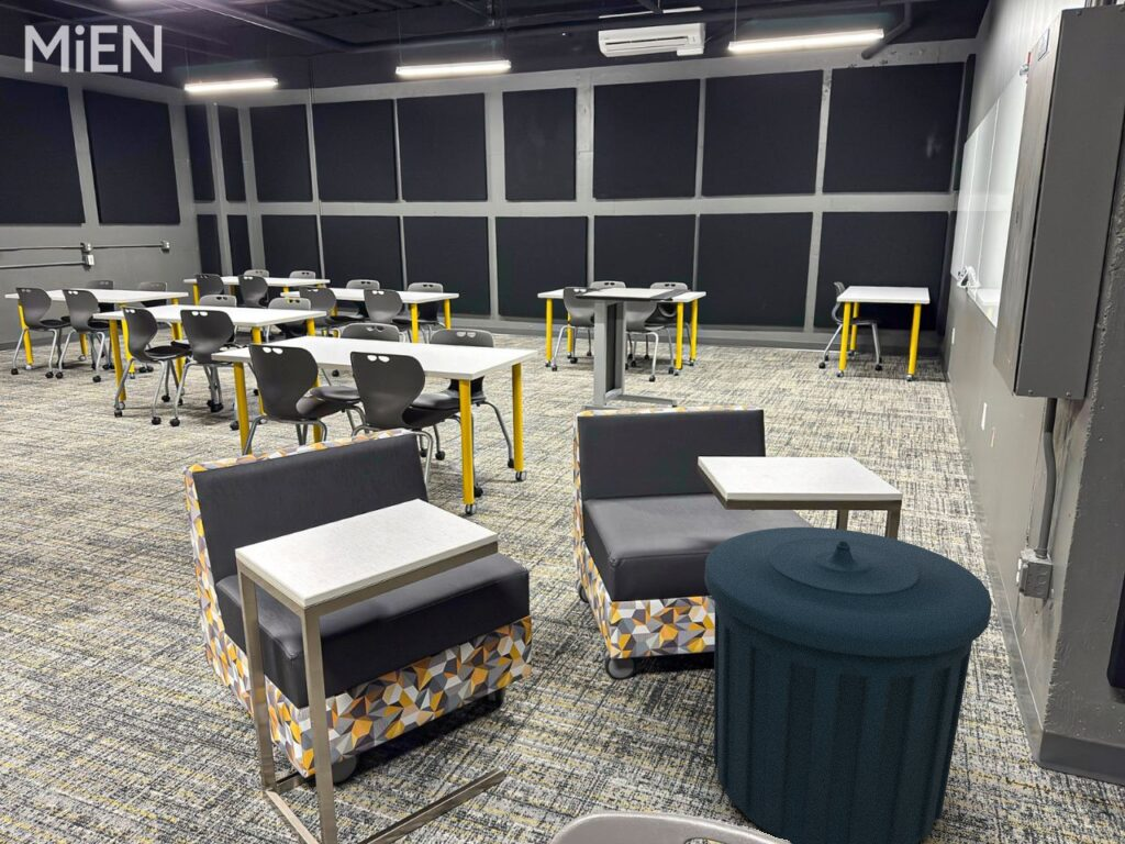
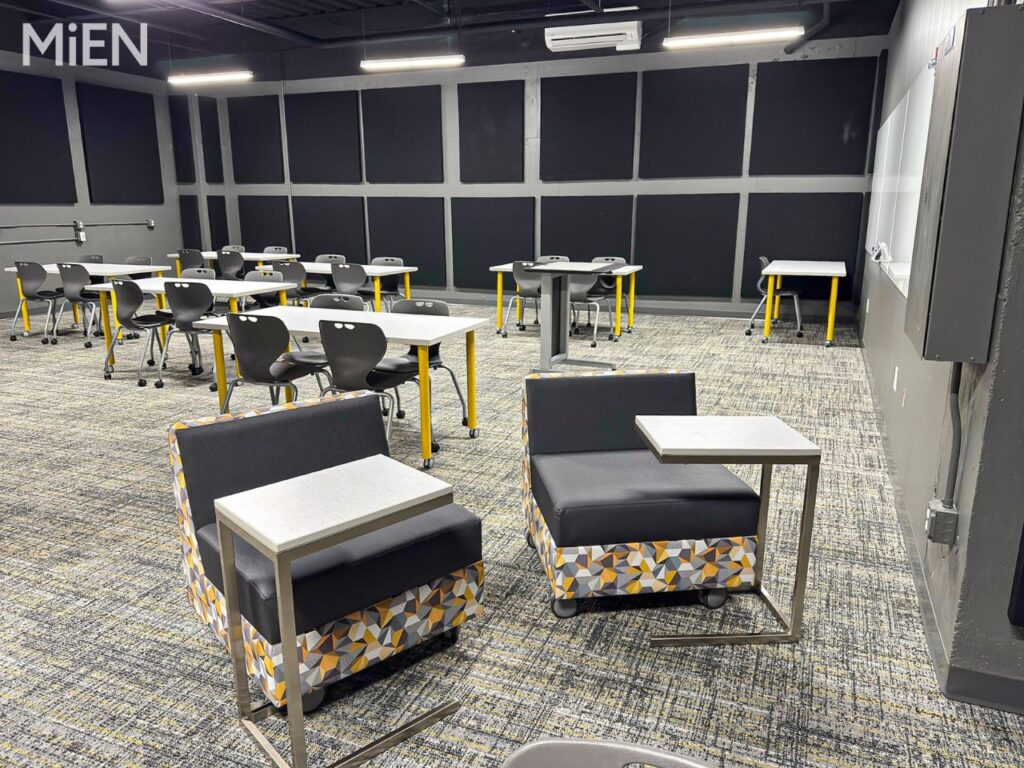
- trash can [703,526,993,844]
